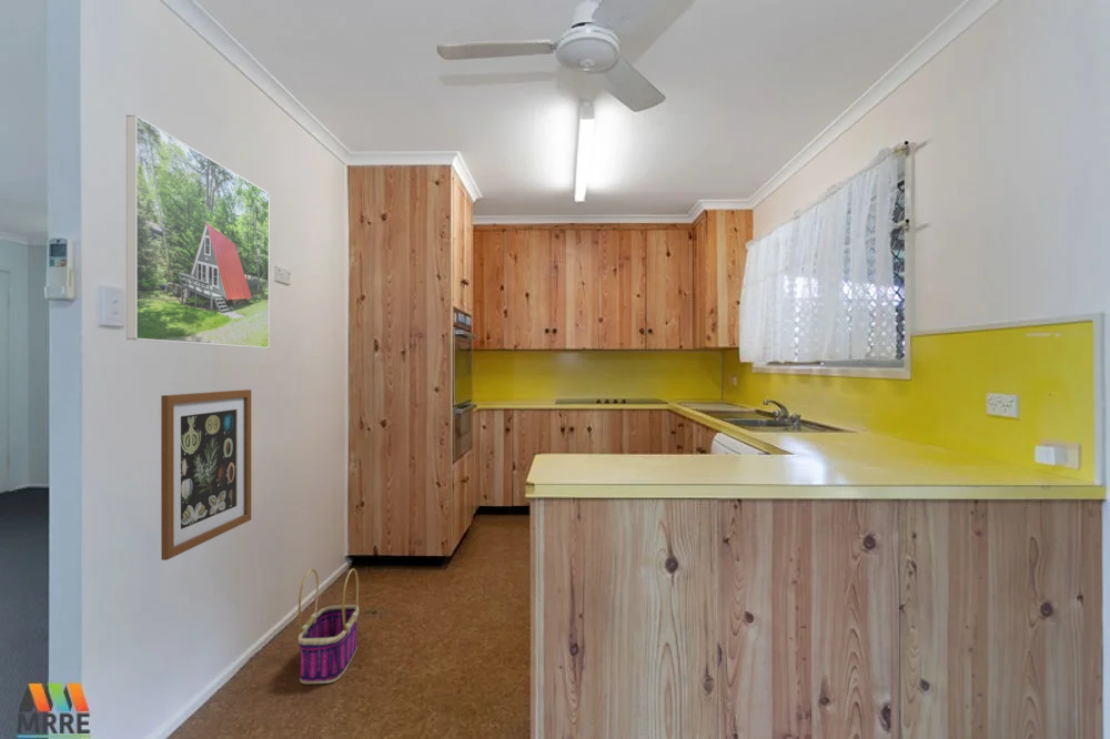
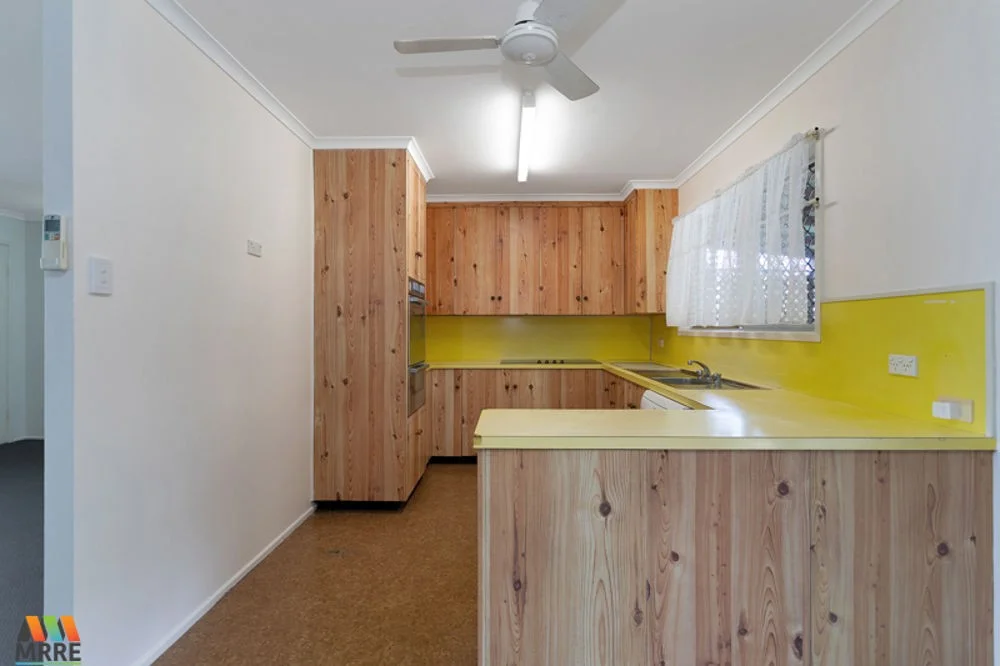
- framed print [125,114,270,350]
- wall art [160,388,252,561]
- basket [297,567,360,685]
